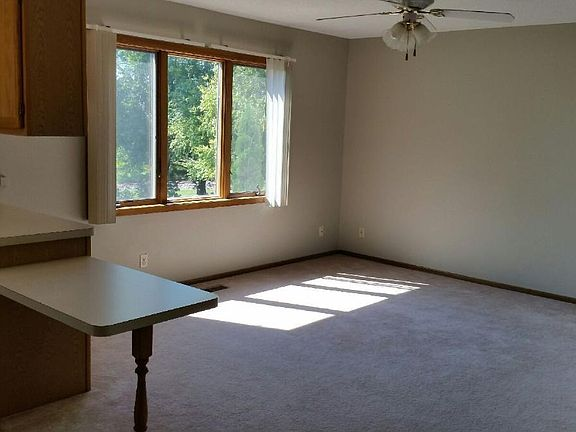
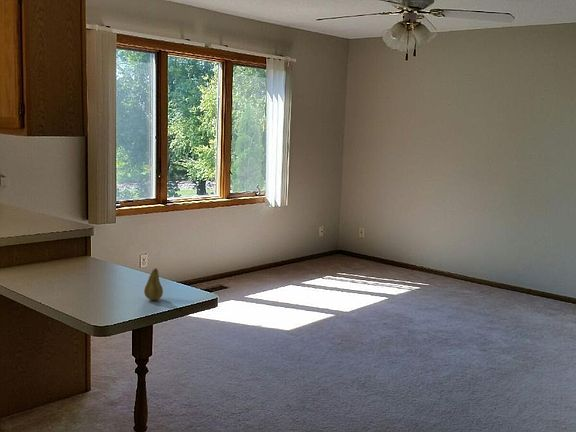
+ fruit [143,267,164,301]
